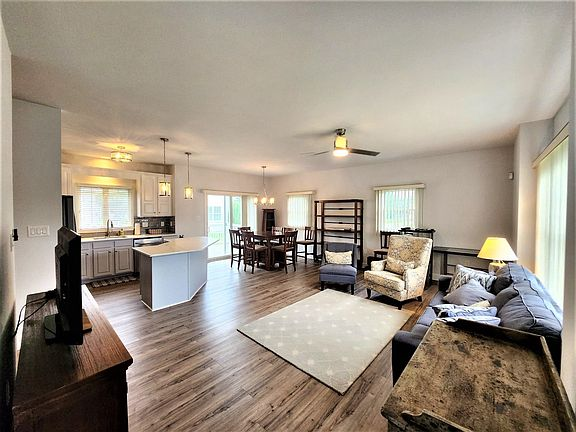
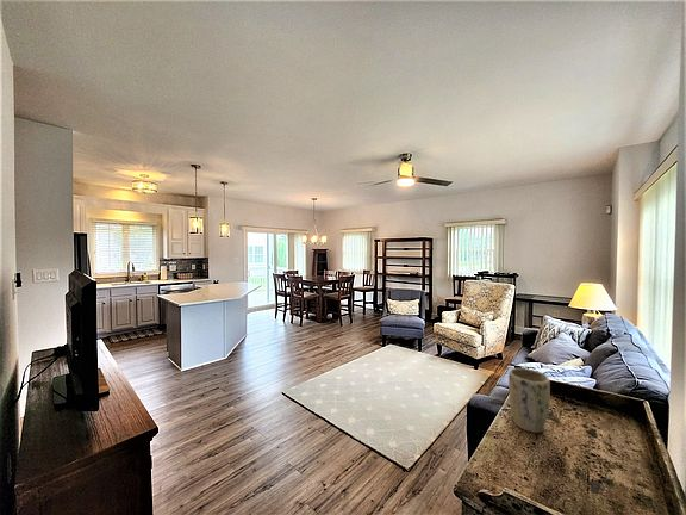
+ plant pot [507,367,551,434]
